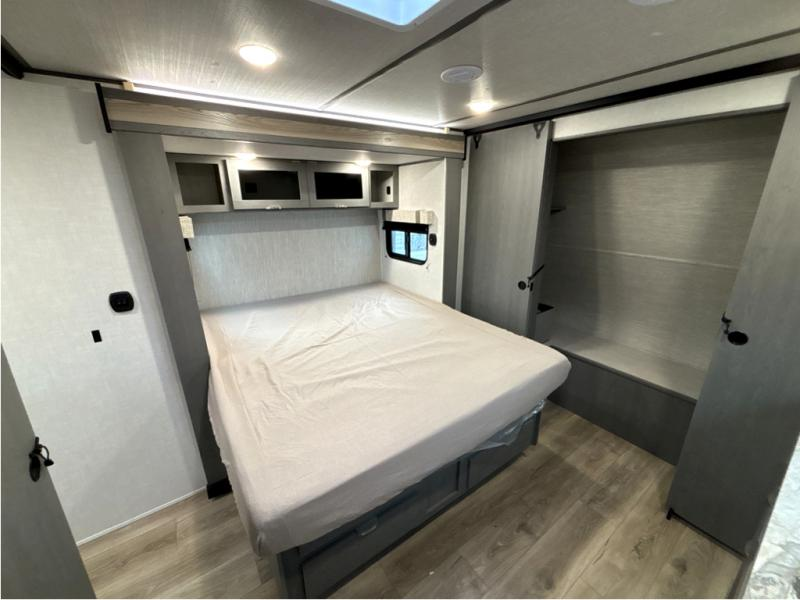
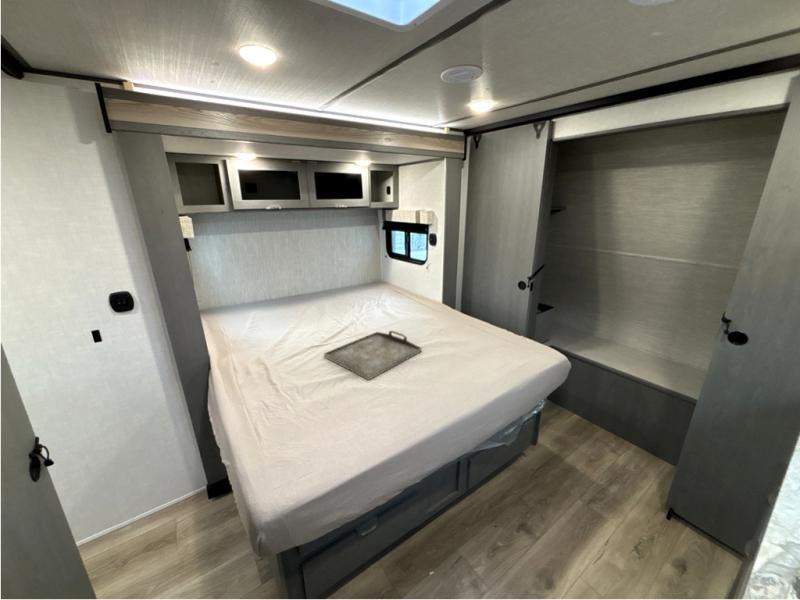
+ serving tray [323,330,422,381]
